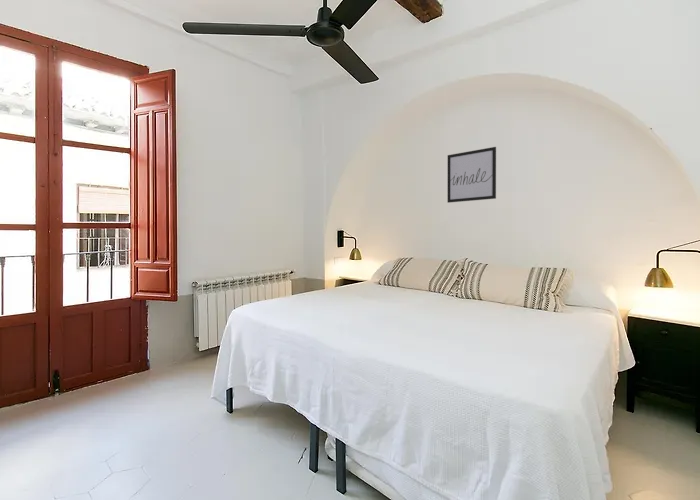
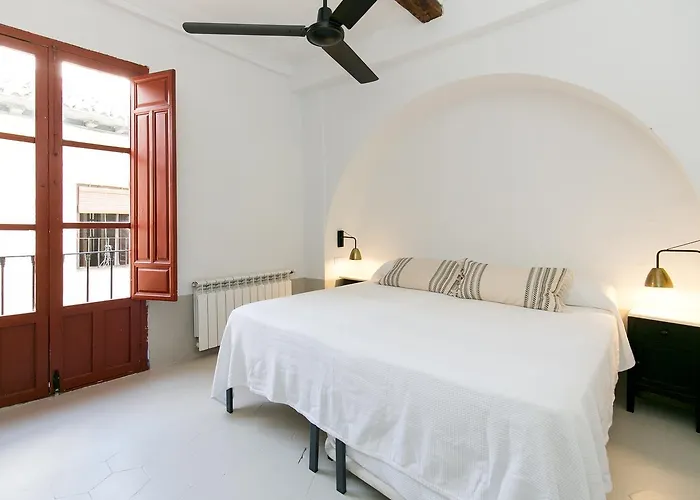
- wall art [447,146,497,204]
